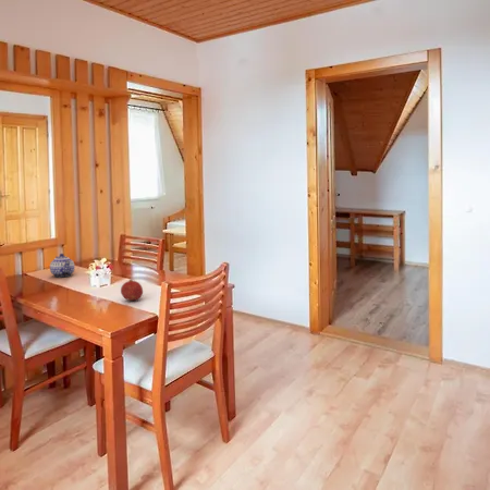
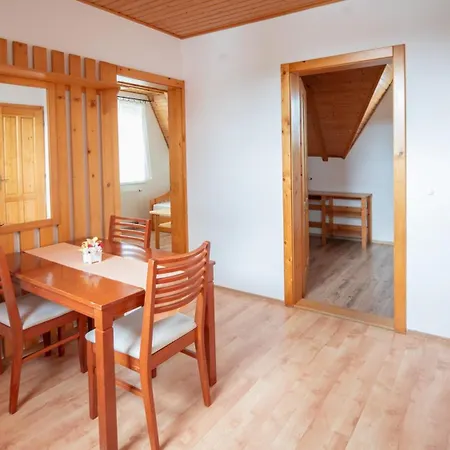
- fruit [120,279,144,302]
- teapot [49,253,76,278]
